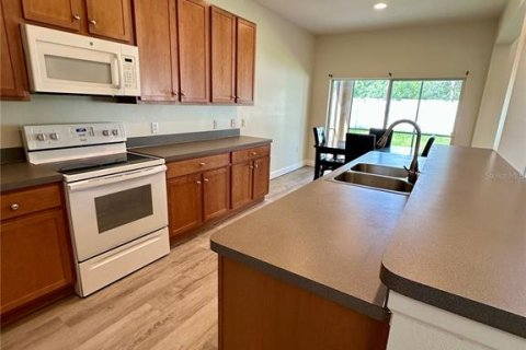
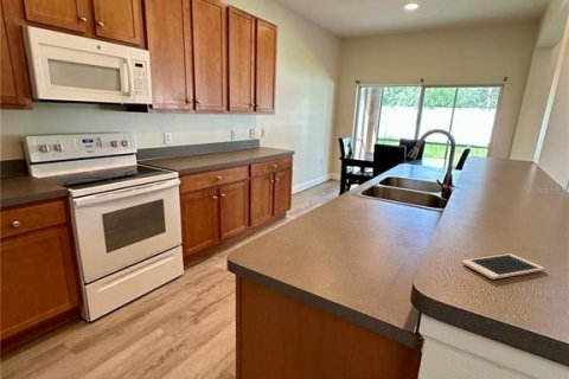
+ cell phone [460,252,546,281]
